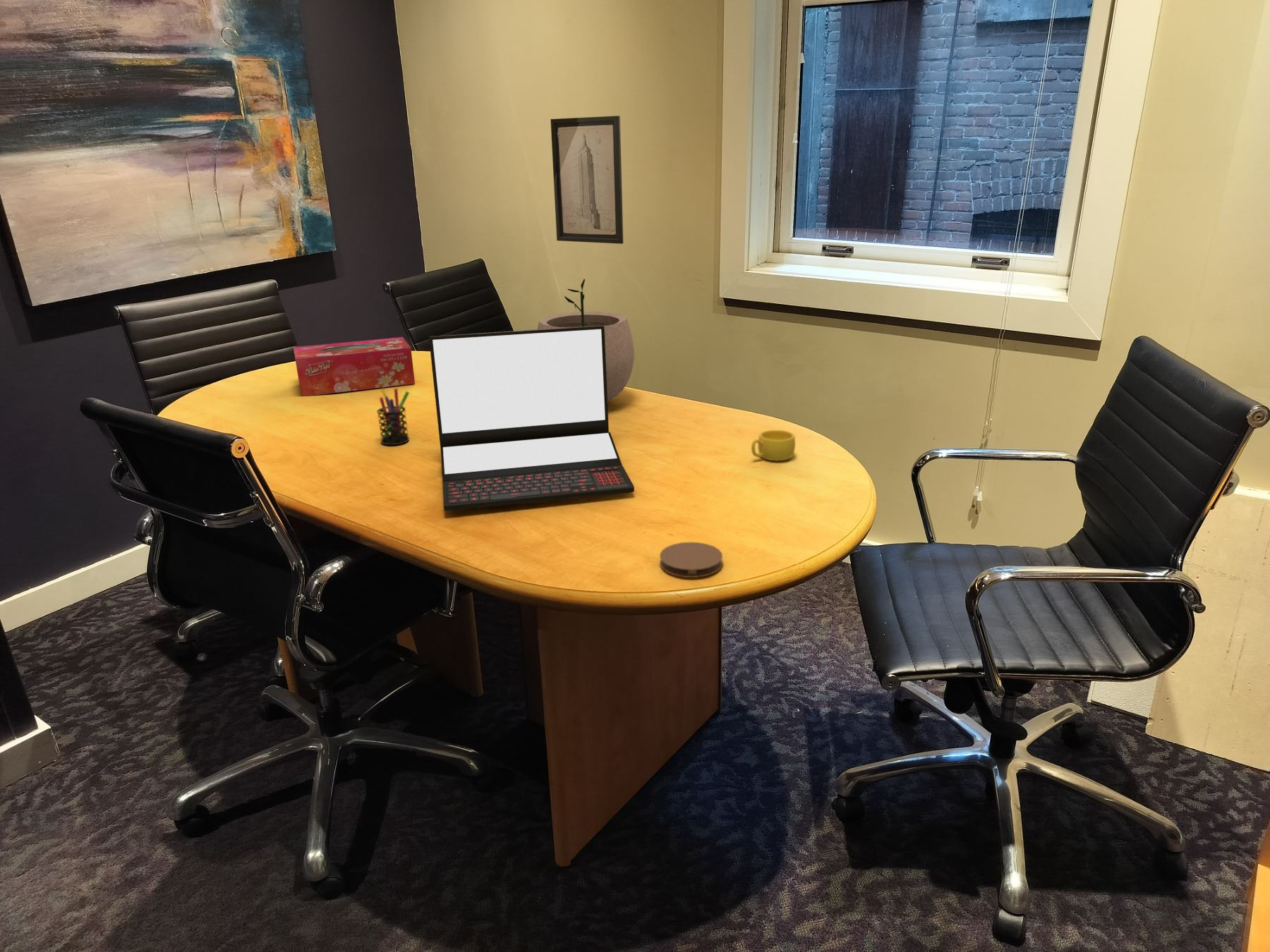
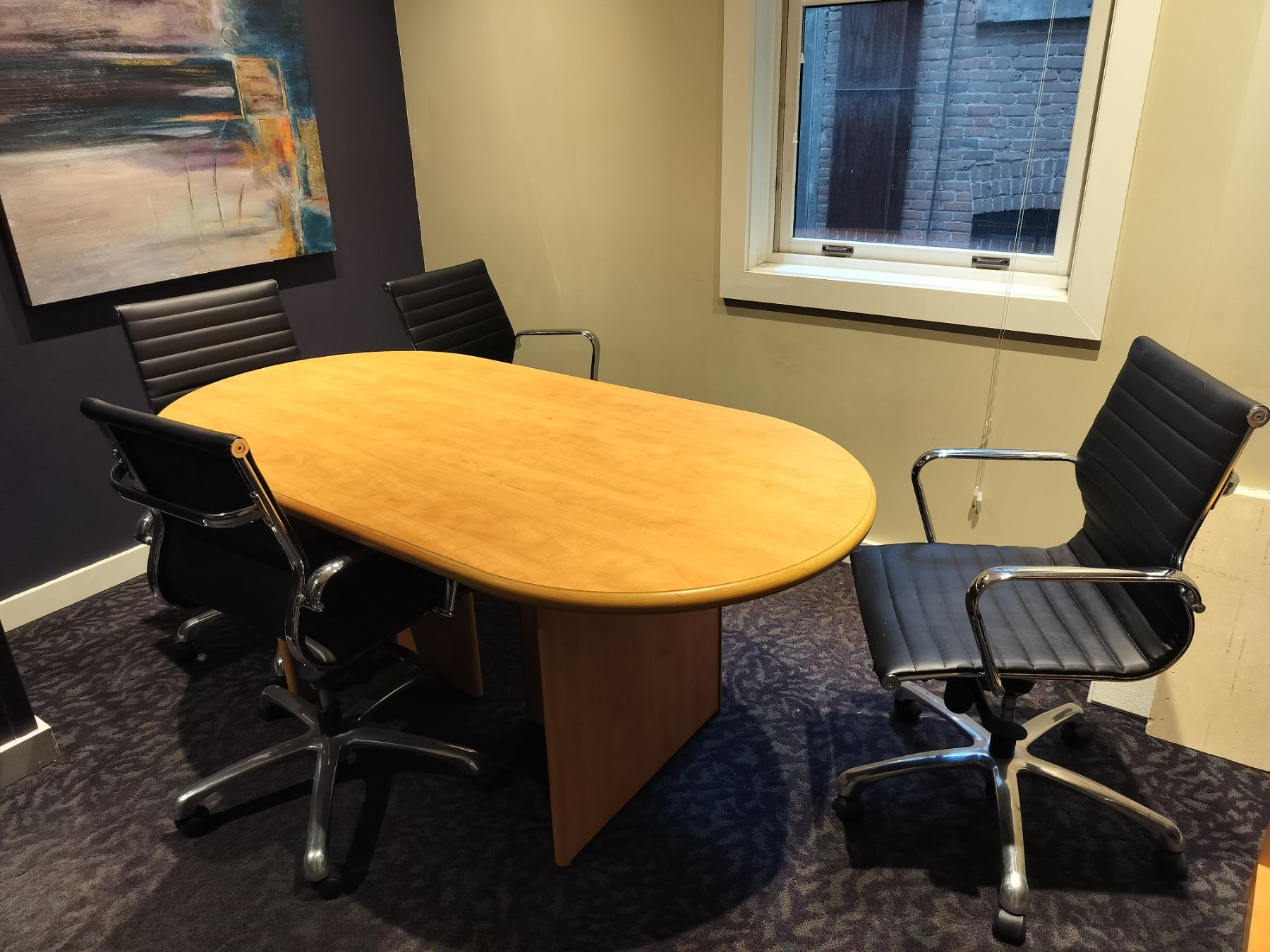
- pen holder [376,388,410,446]
- plant pot [537,279,635,402]
- cup [751,429,796,461]
- wall art [550,115,624,245]
- laptop [428,326,635,511]
- coaster [659,542,723,578]
- tissue box [293,336,416,397]
